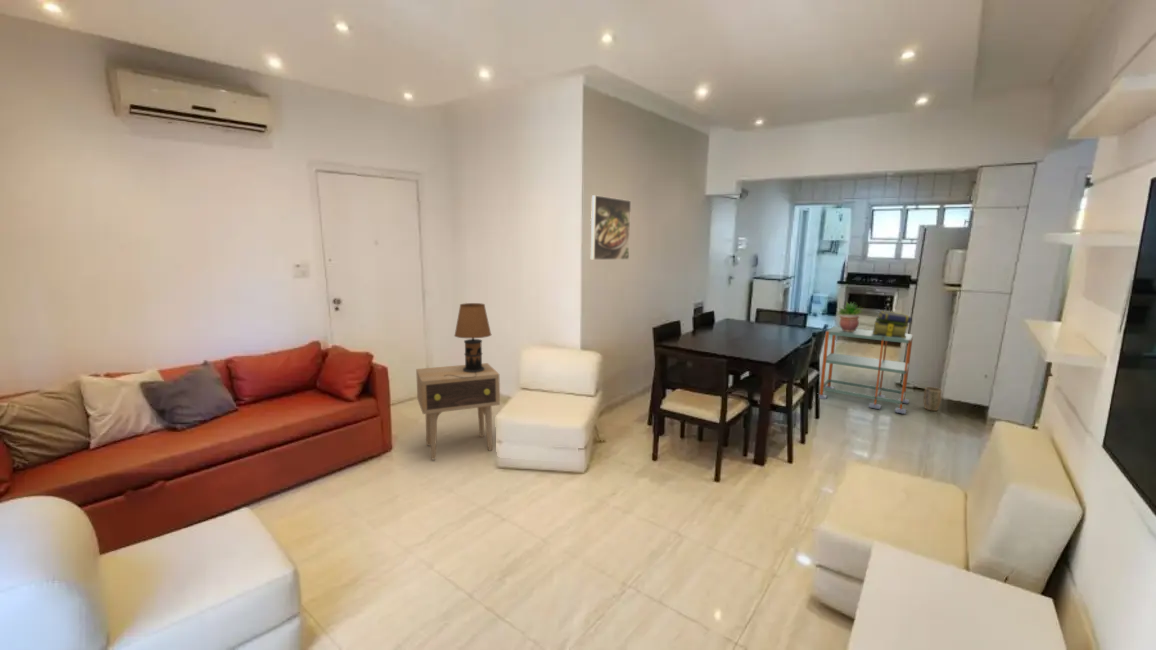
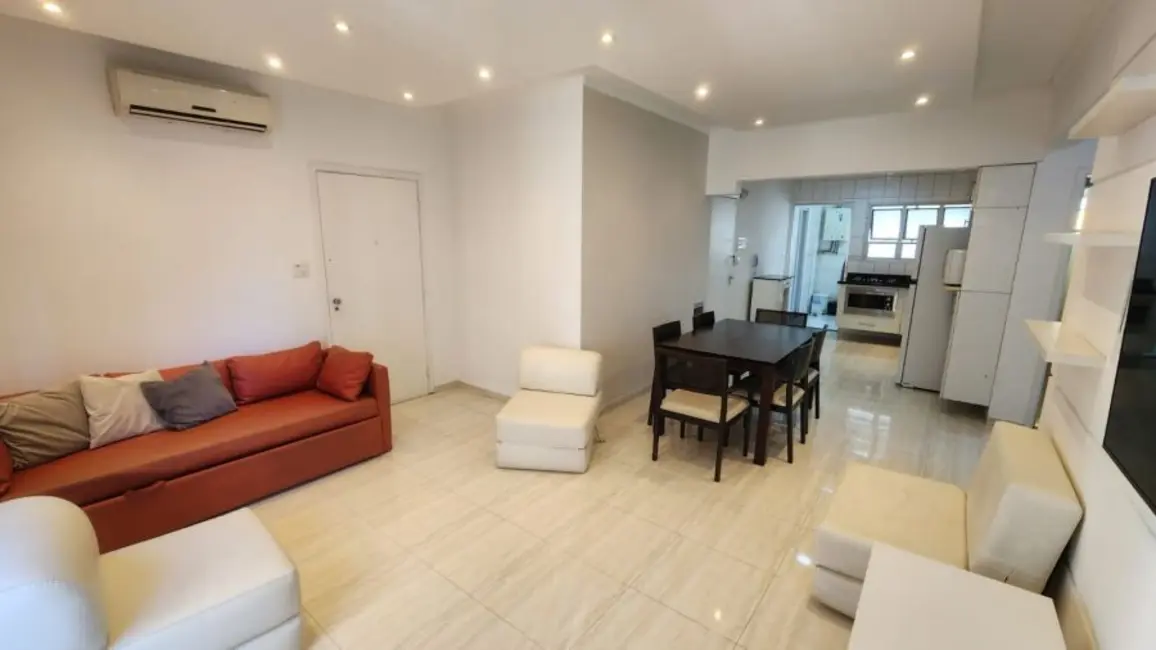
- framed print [590,194,632,261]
- side table [415,362,501,461]
- table lamp [445,302,492,378]
- plant pot [923,386,943,412]
- stack of books [873,310,913,338]
- shelving unit [818,326,914,415]
- potted plant [836,300,866,332]
